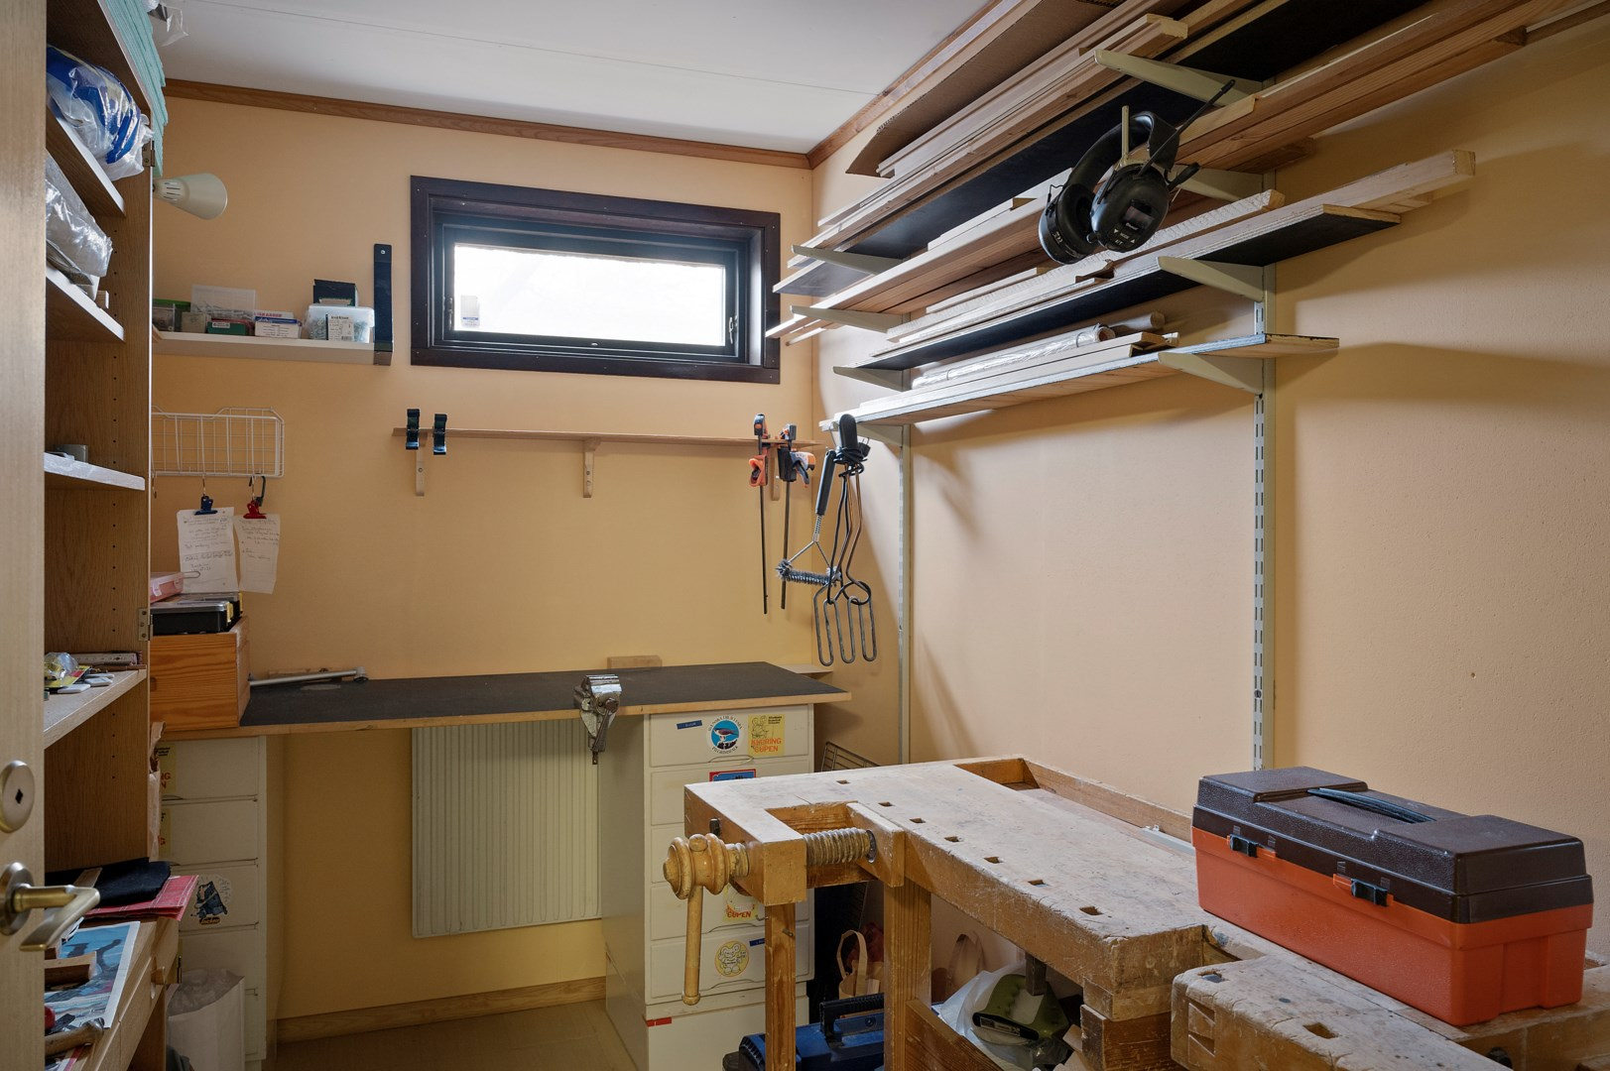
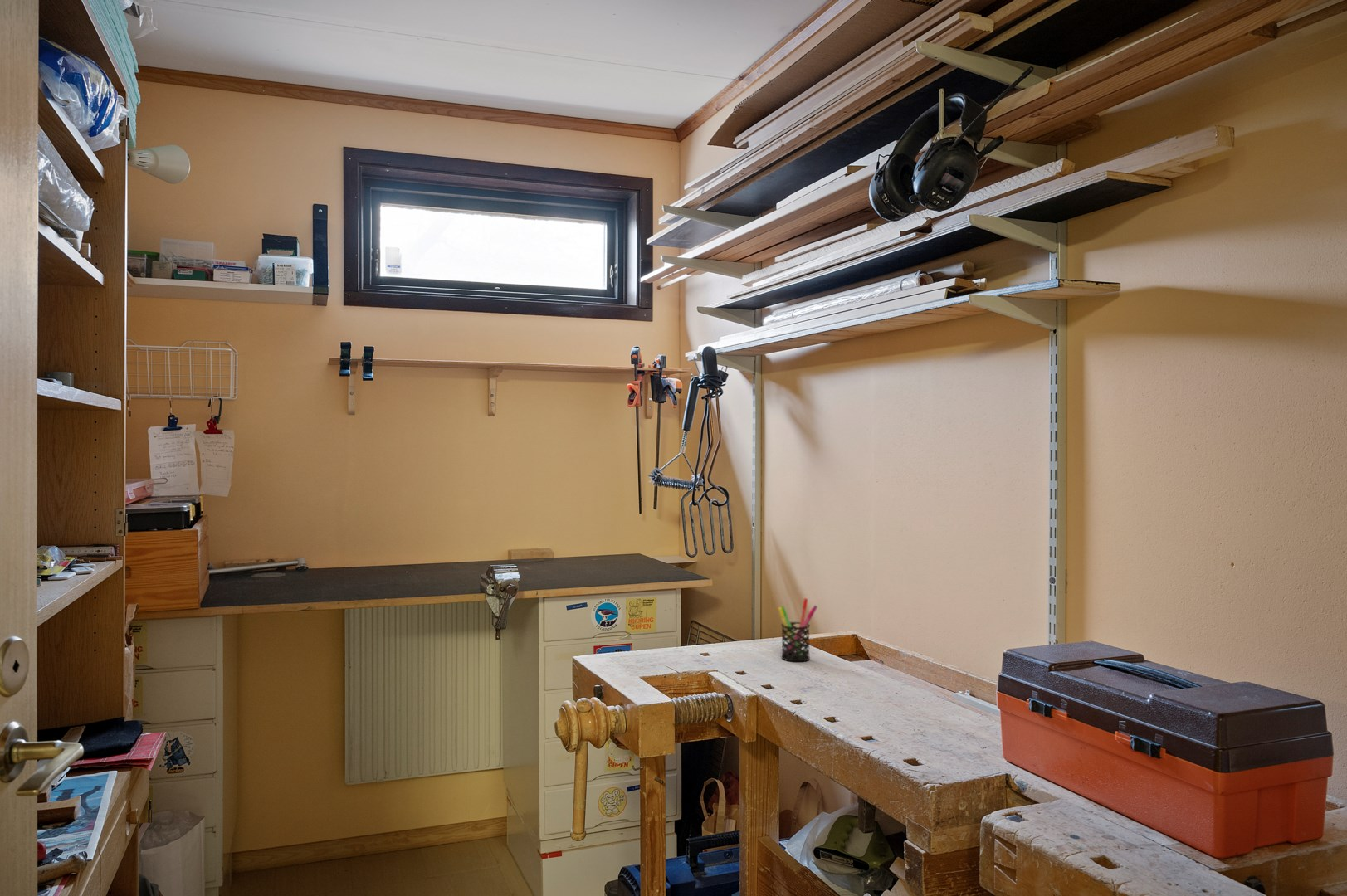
+ pen holder [778,597,818,662]
